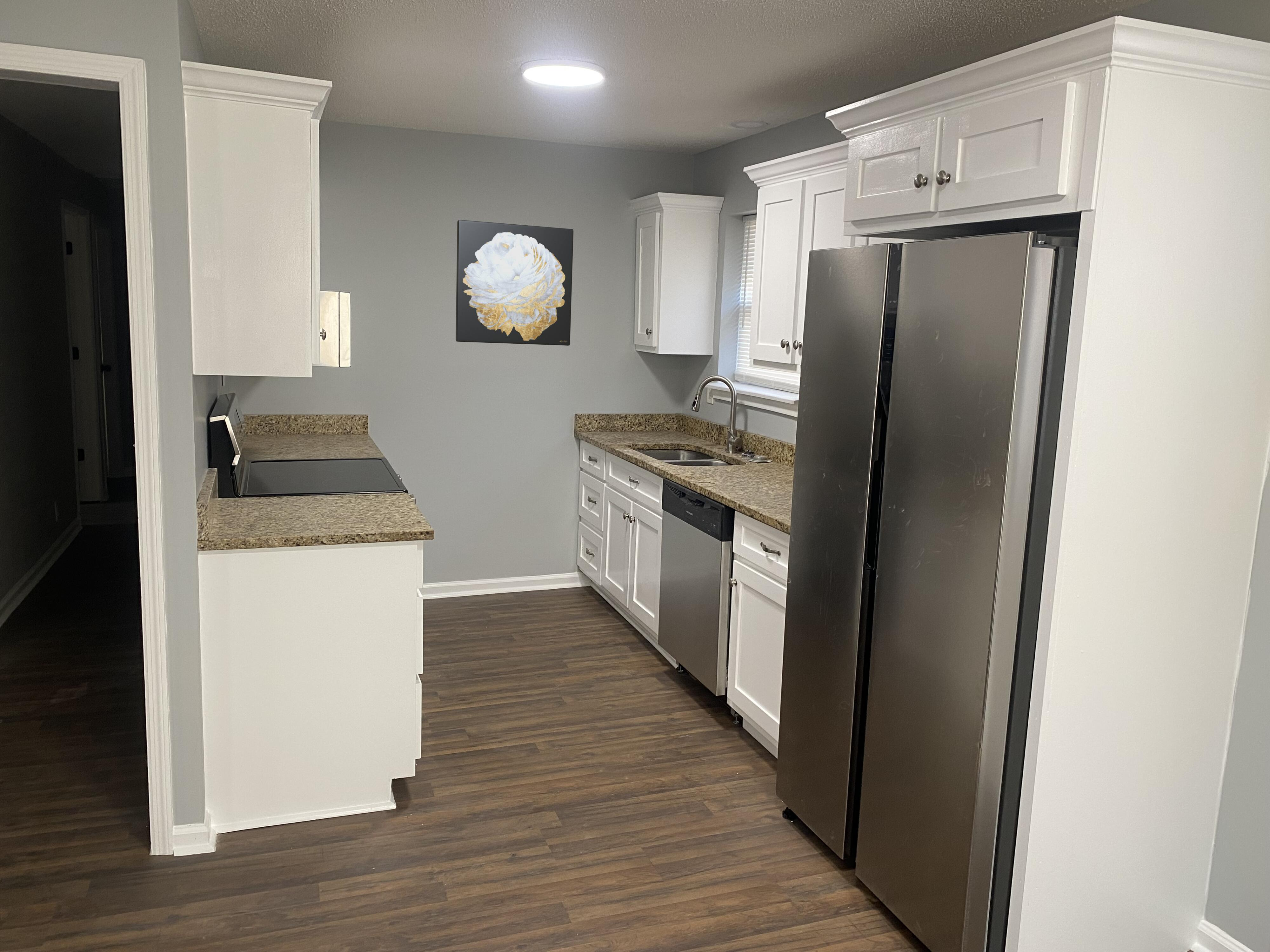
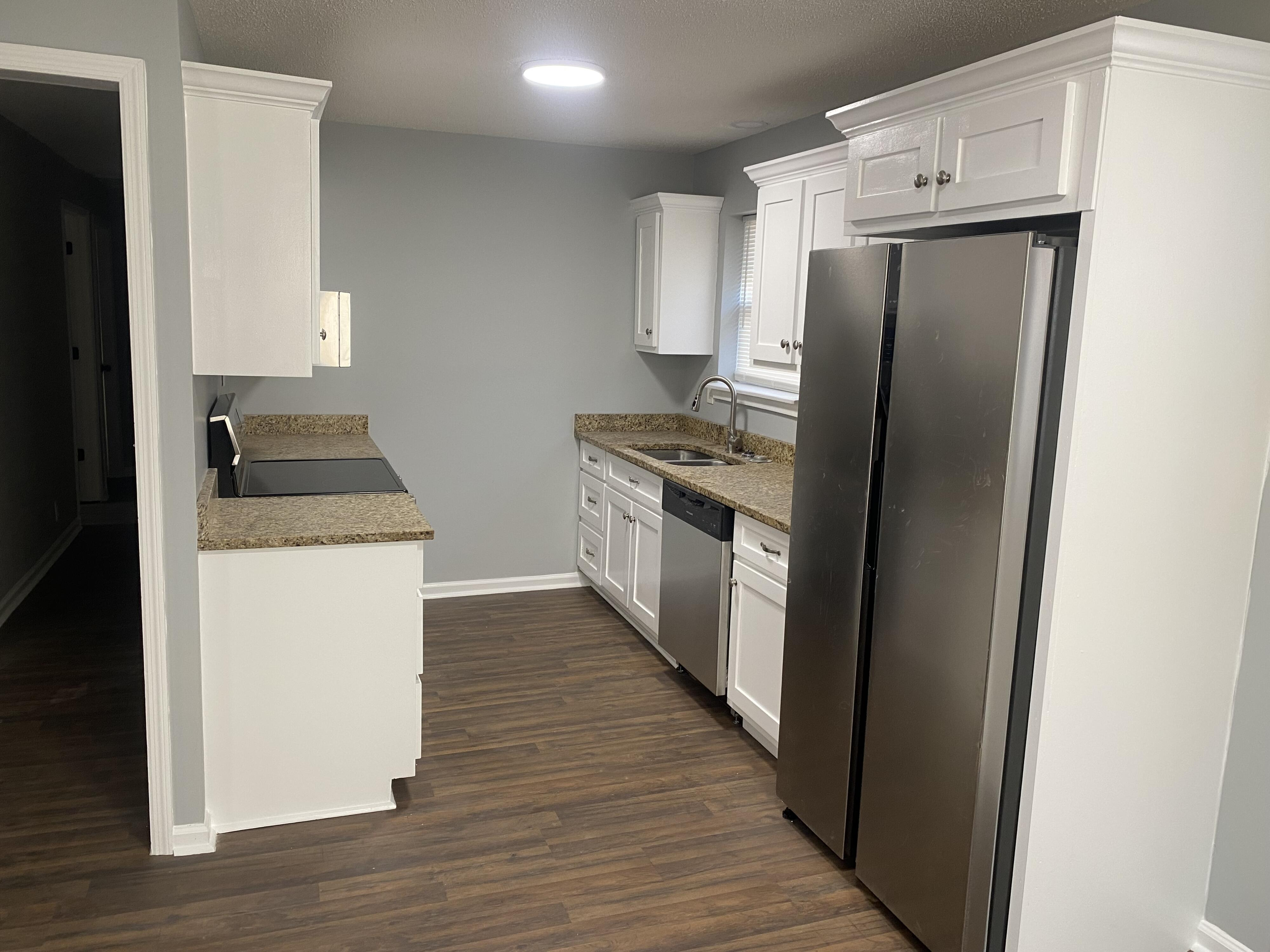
- wall art [455,220,574,346]
